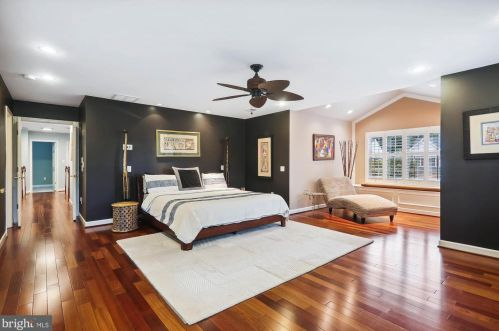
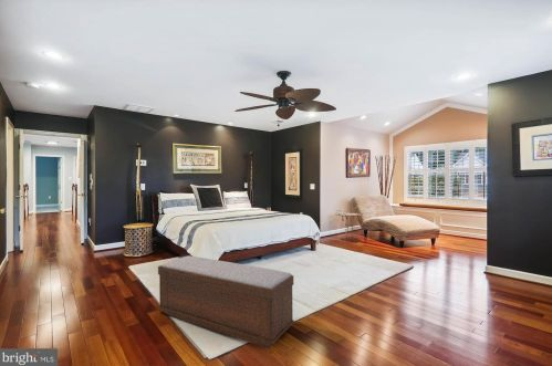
+ bench [157,254,295,349]
